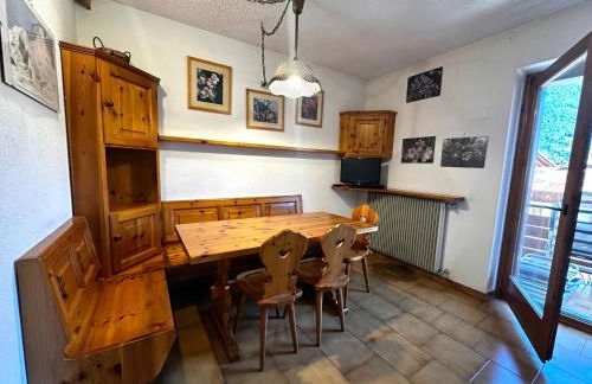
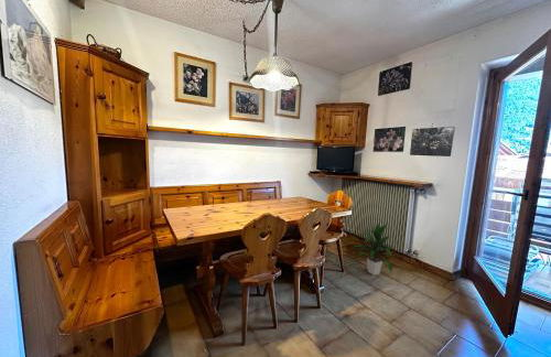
+ indoor plant [354,221,397,277]
